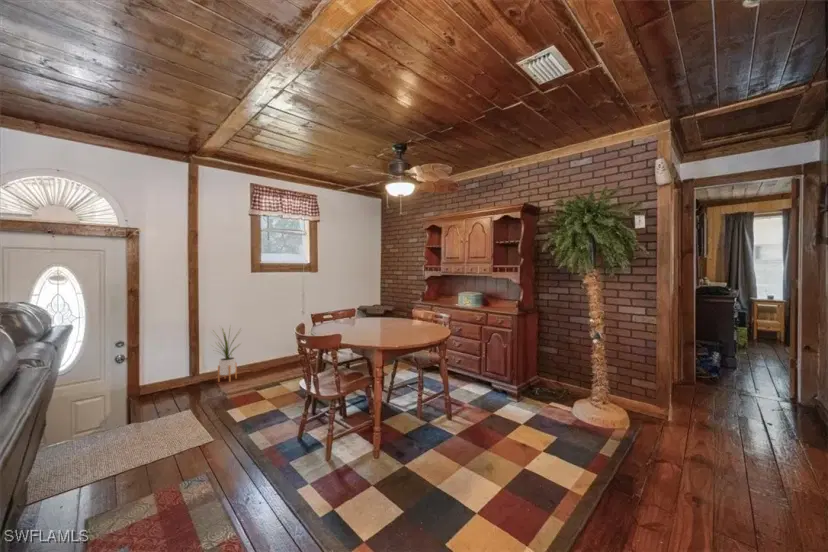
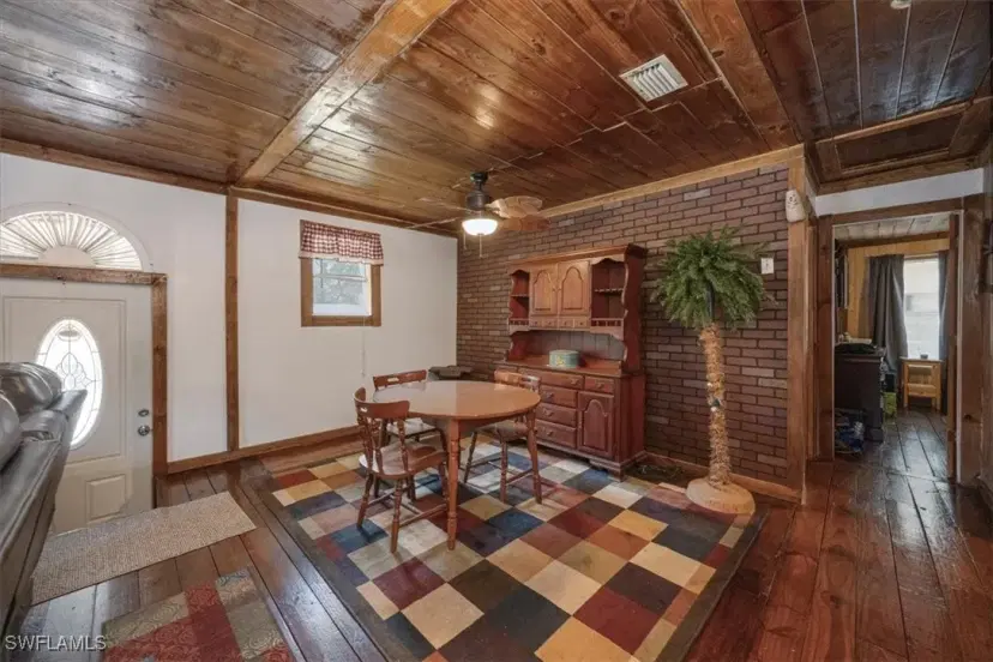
- house plant [209,323,243,383]
